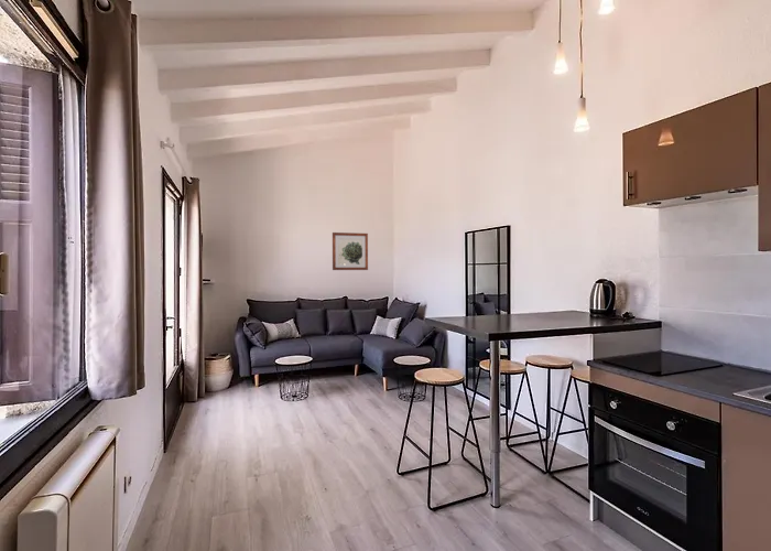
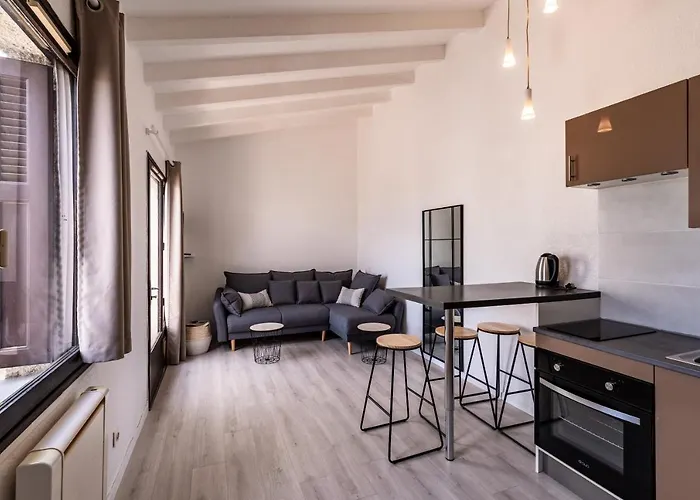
- wall art [332,231,369,271]
